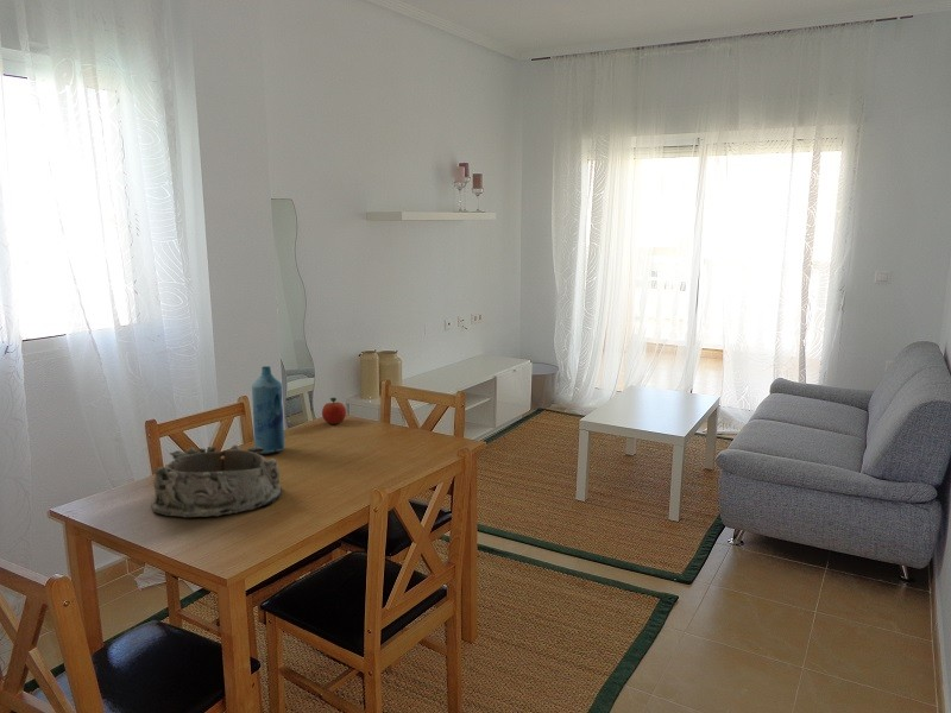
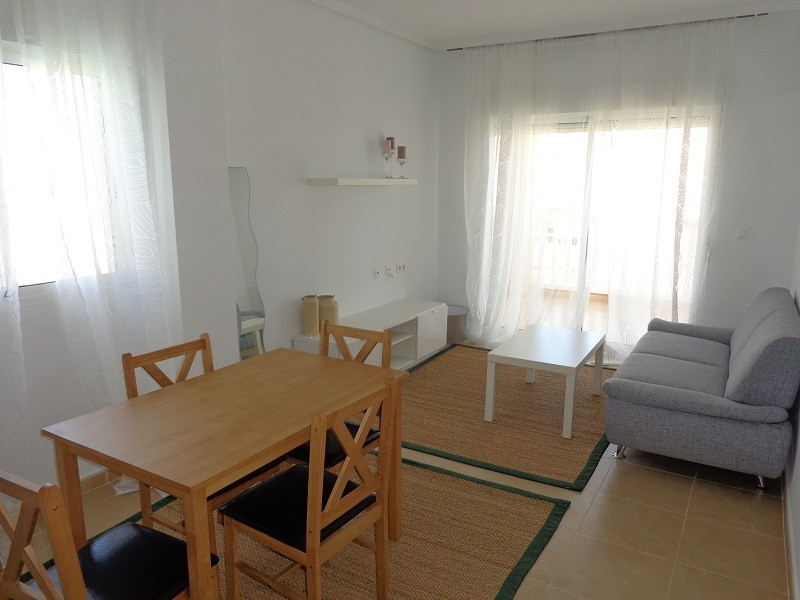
- fruit [321,397,347,425]
- bottle [251,365,285,455]
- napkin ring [150,443,283,518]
